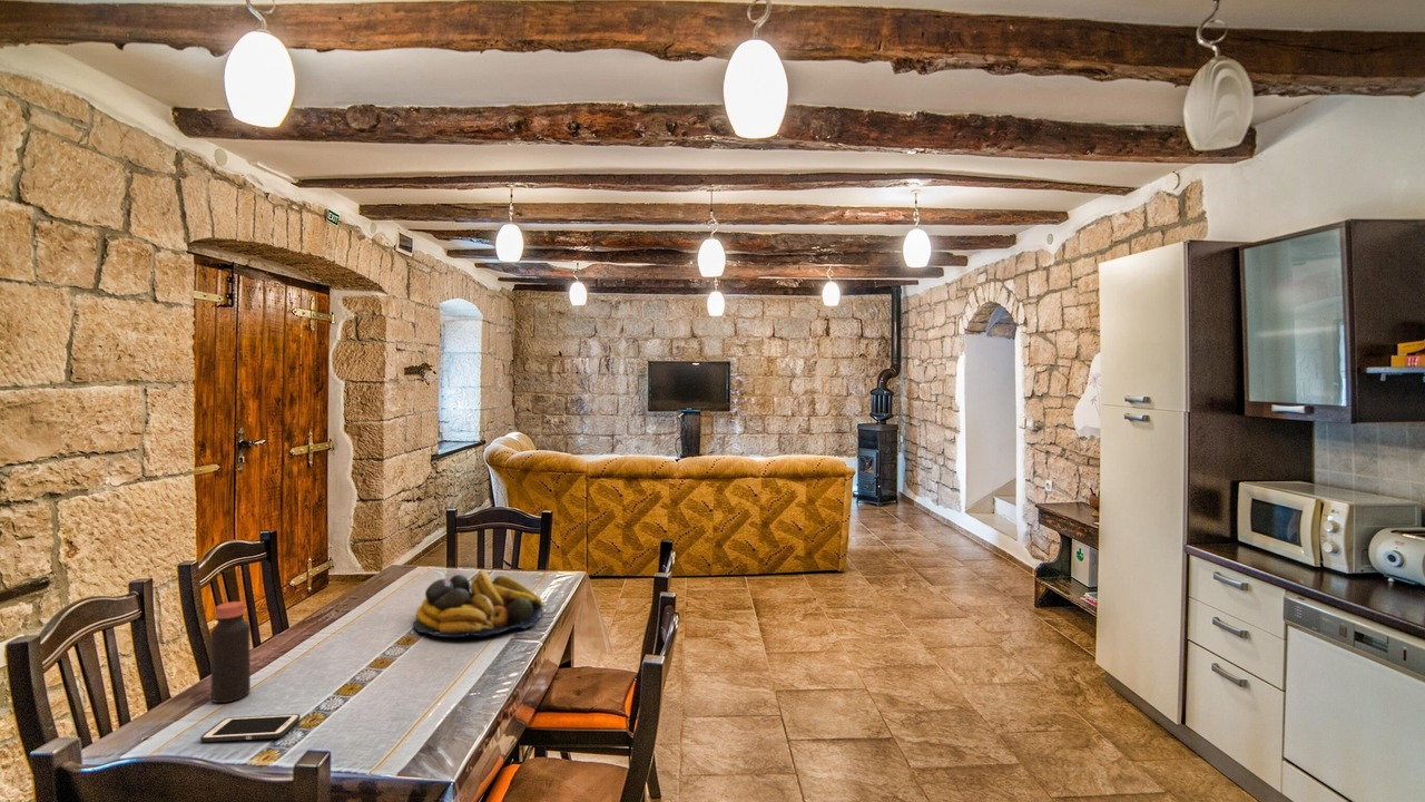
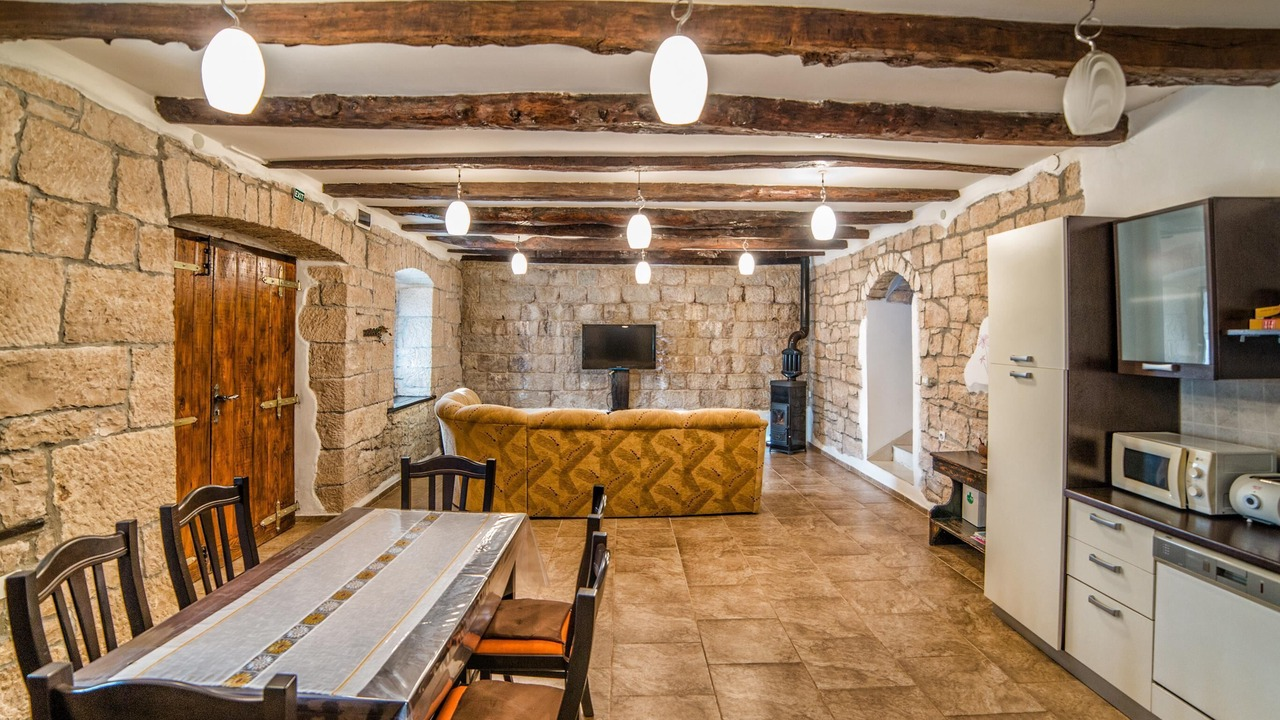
- fruit bowl [412,570,544,638]
- cell phone [199,713,301,743]
- bottle [209,600,252,704]
